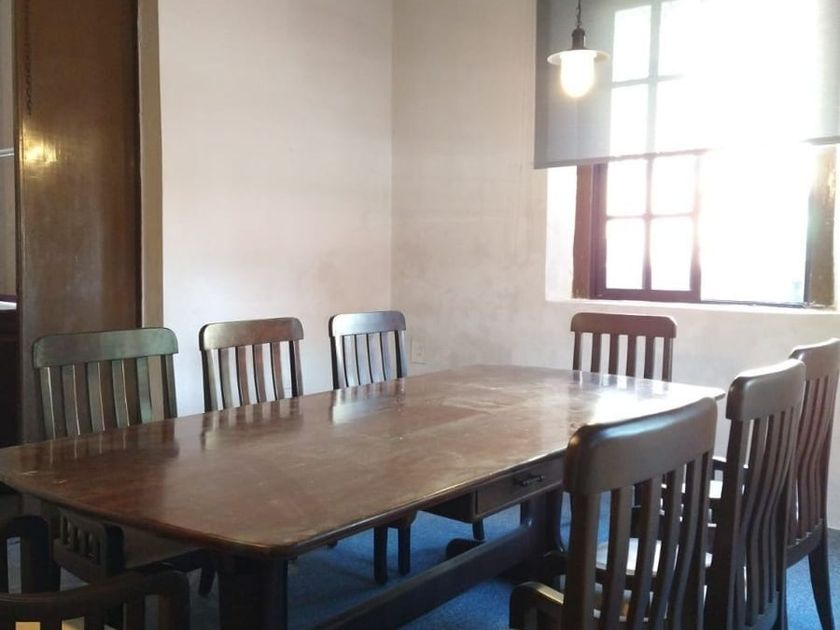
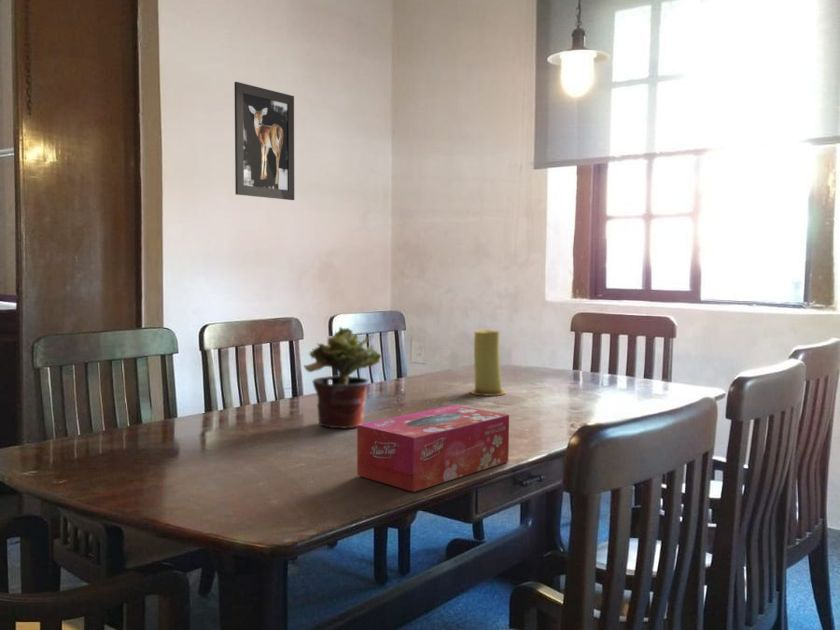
+ wall art [233,81,295,201]
+ tissue box [356,404,510,493]
+ candle [469,329,507,397]
+ potted plant [303,326,382,429]
